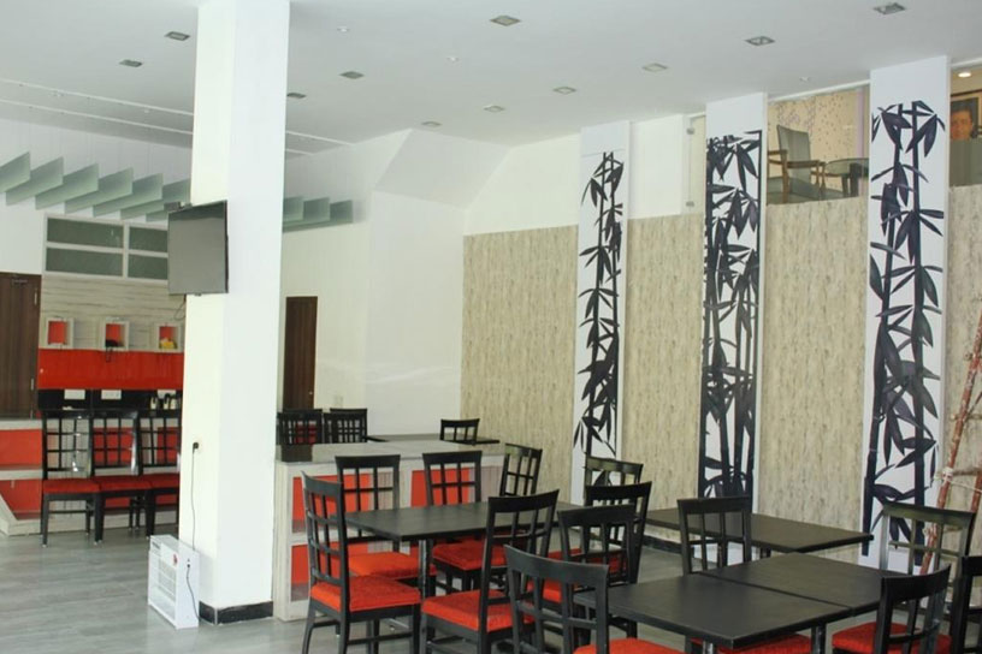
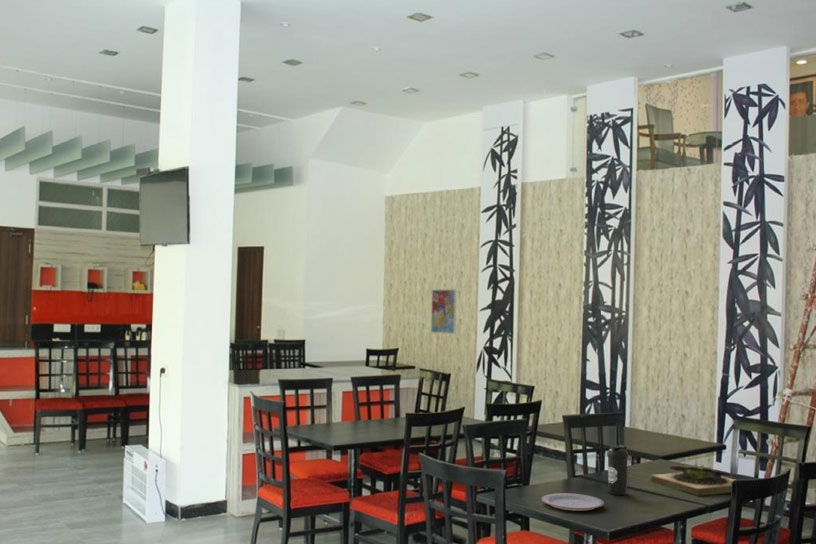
+ wall art [430,288,457,335]
+ plate [541,492,605,512]
+ succulent planter [650,463,735,497]
+ water bottle [606,444,630,496]
